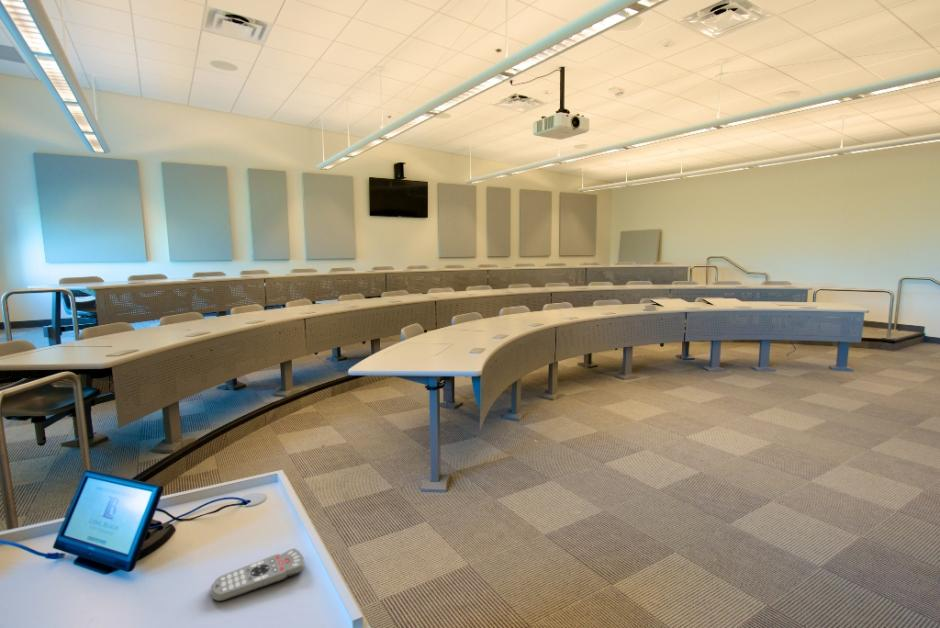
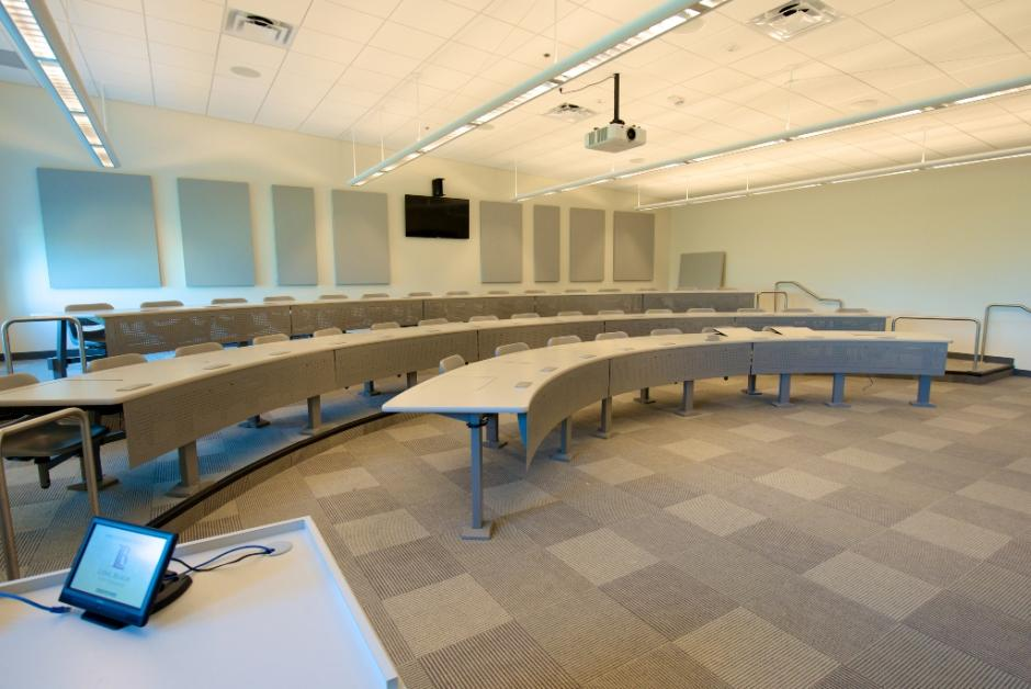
- remote control [209,547,306,602]
